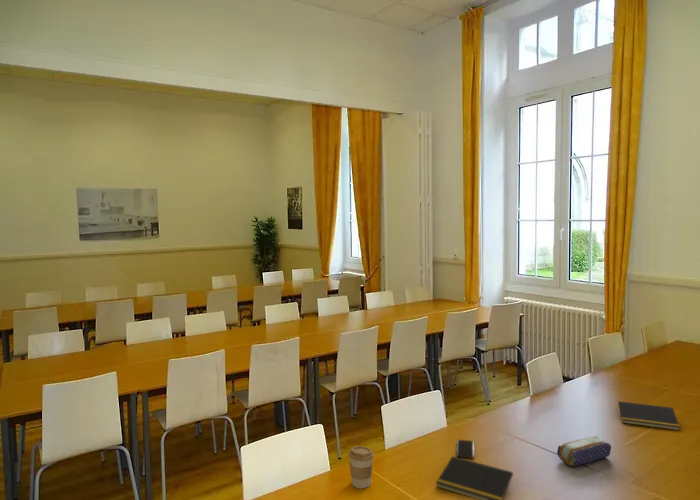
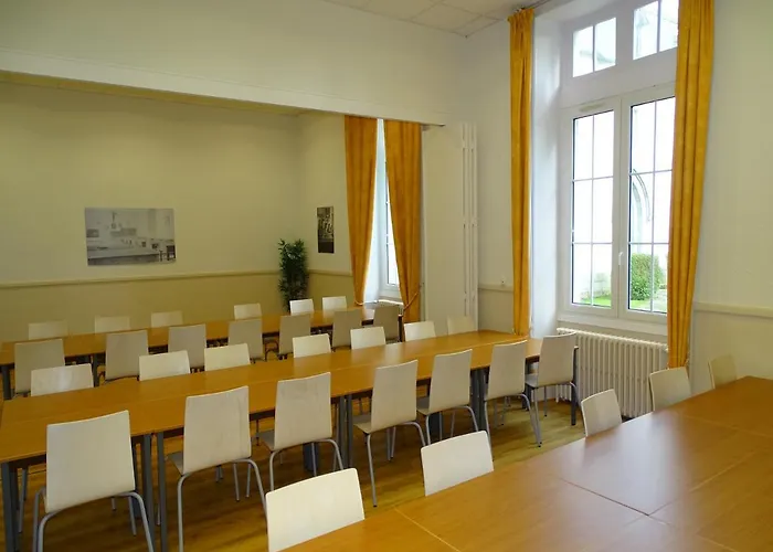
- coffee cup [347,446,375,489]
- pencil case [556,435,612,467]
- notepad [616,400,681,431]
- smartphone [455,439,475,460]
- notepad [435,455,514,500]
